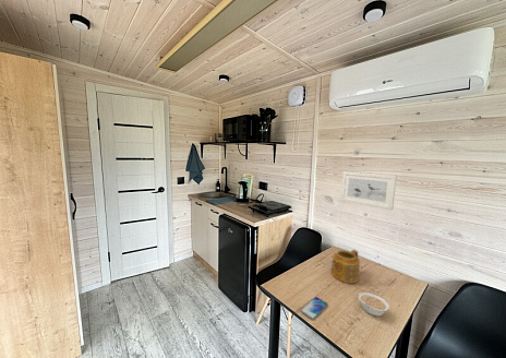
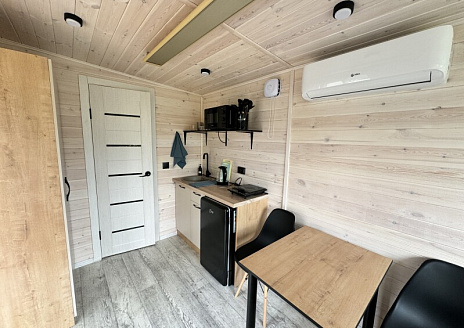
- teapot [330,249,361,284]
- smartphone [300,296,328,321]
- legume [357,291,390,318]
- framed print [340,170,398,211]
